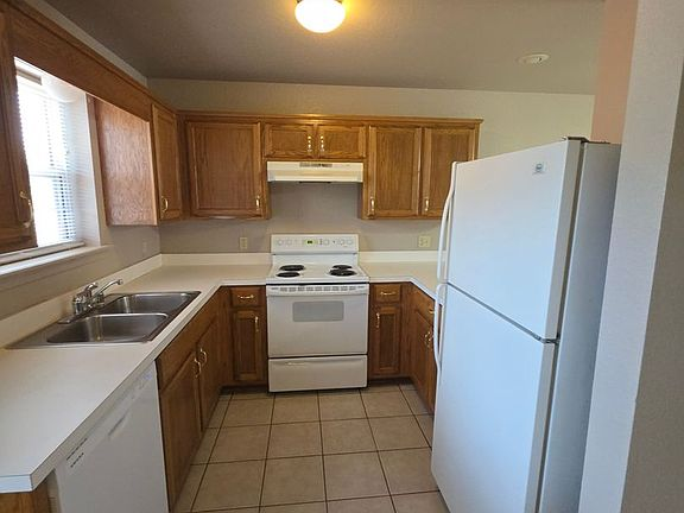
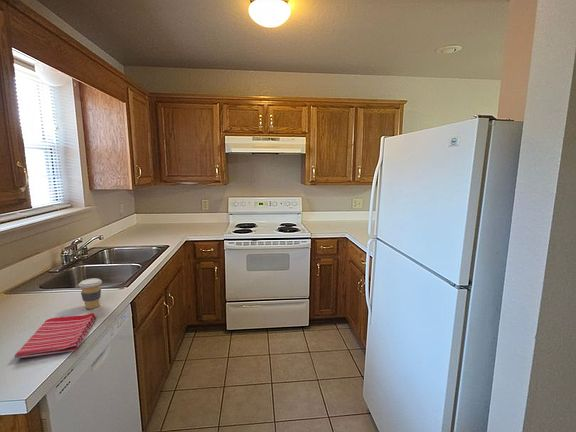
+ dish towel [13,312,97,359]
+ coffee cup [78,277,103,310]
